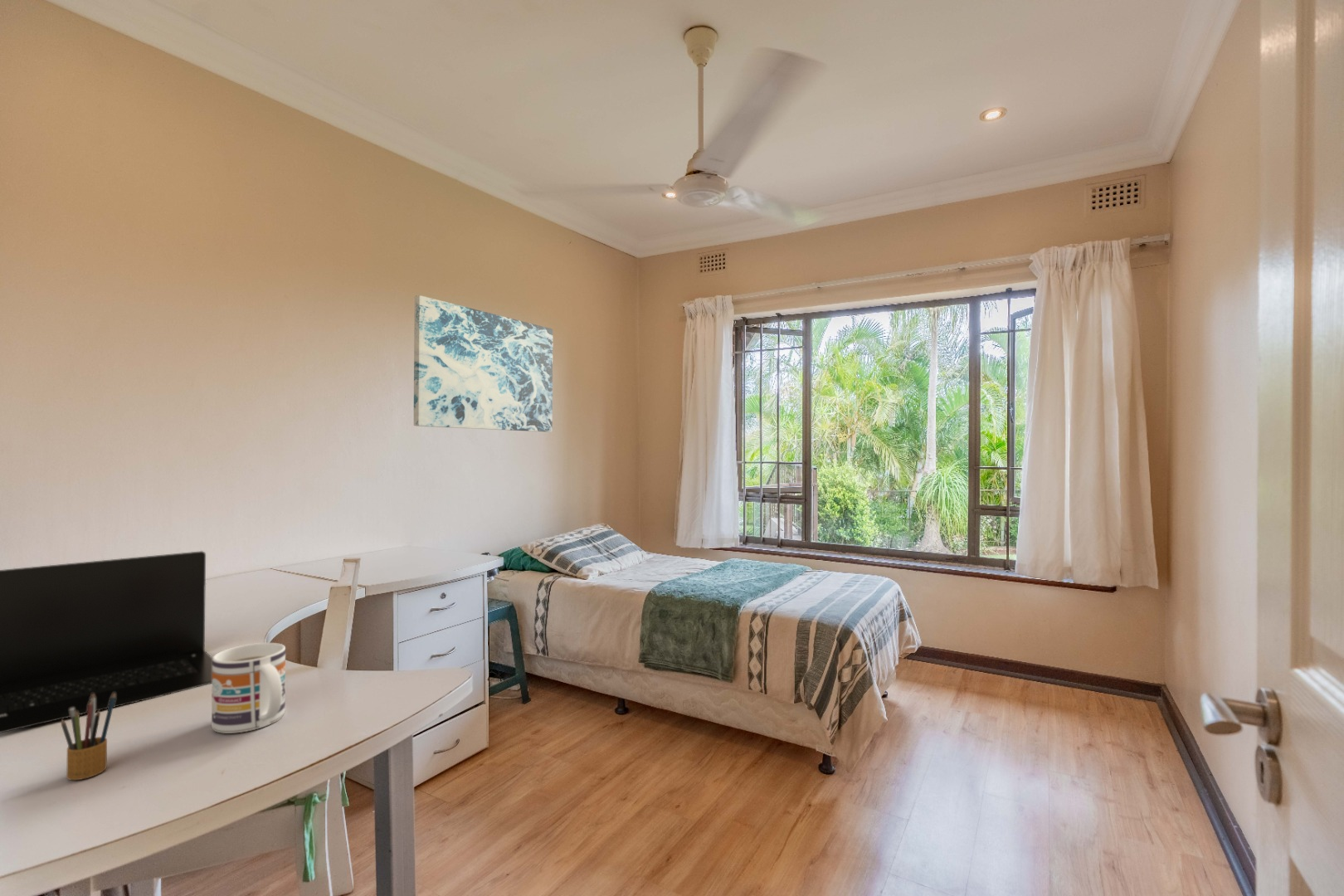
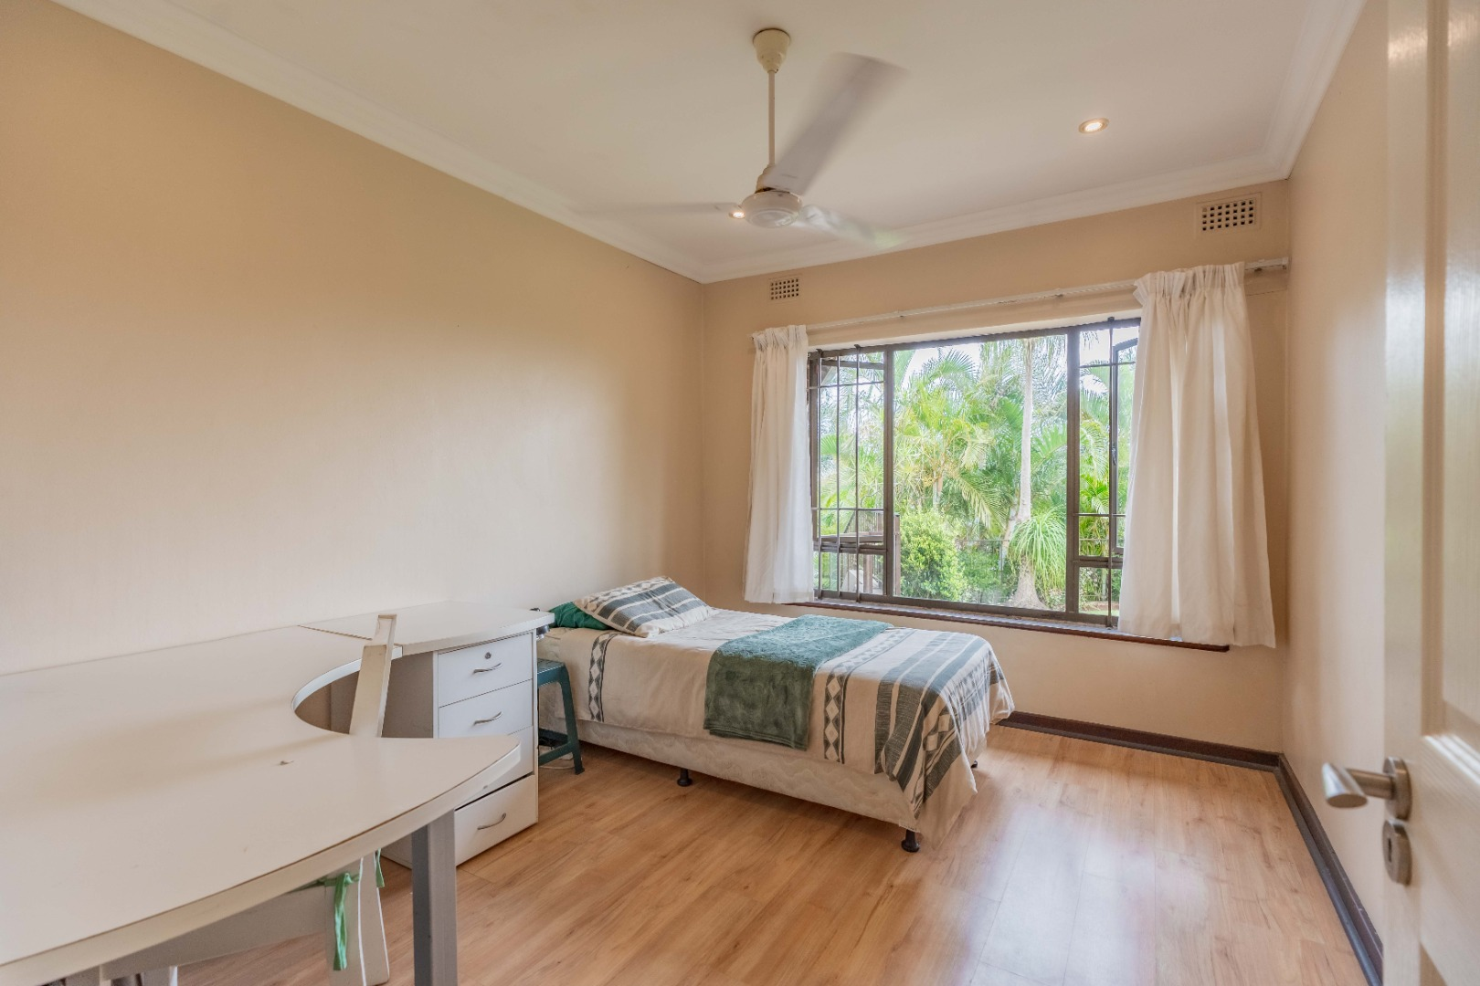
- mug [211,642,286,734]
- pencil box [61,693,115,782]
- wall art [413,295,553,432]
- laptop [0,550,212,734]
